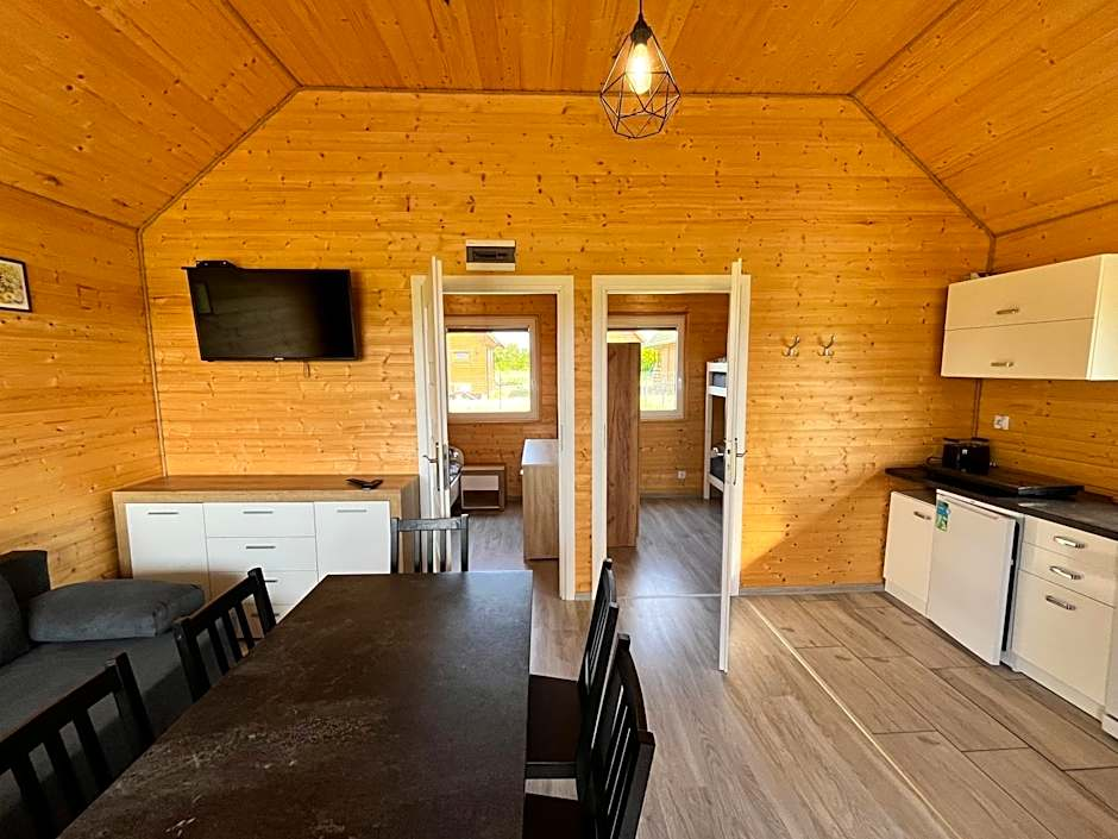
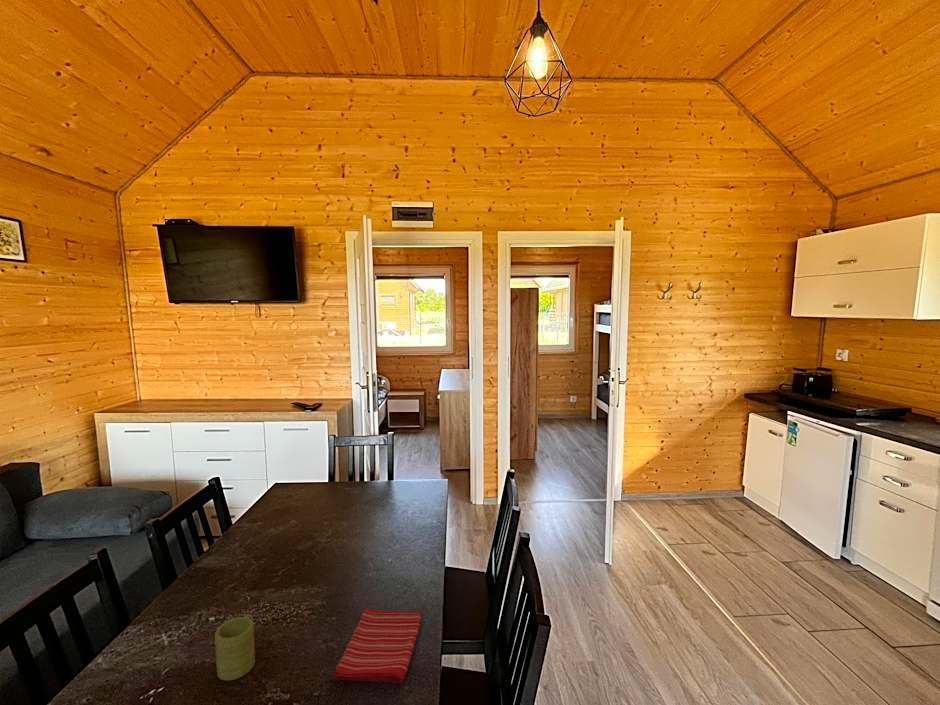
+ dish towel [332,608,423,684]
+ mug [214,613,256,682]
